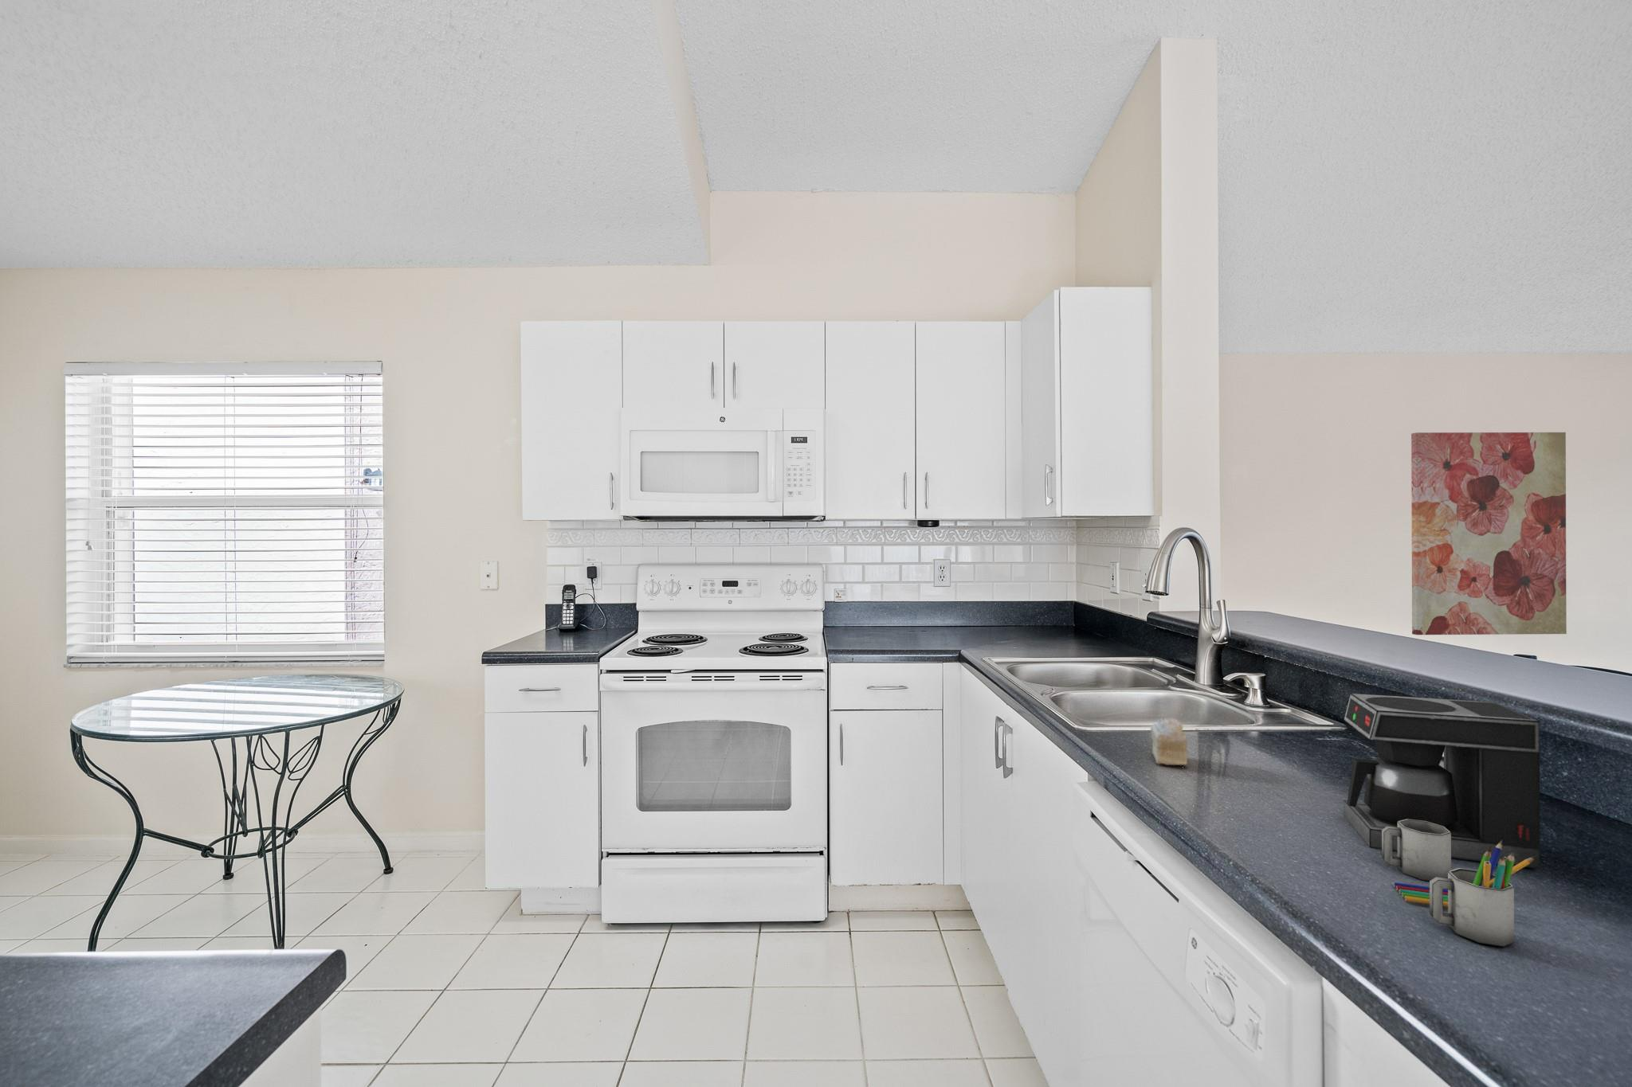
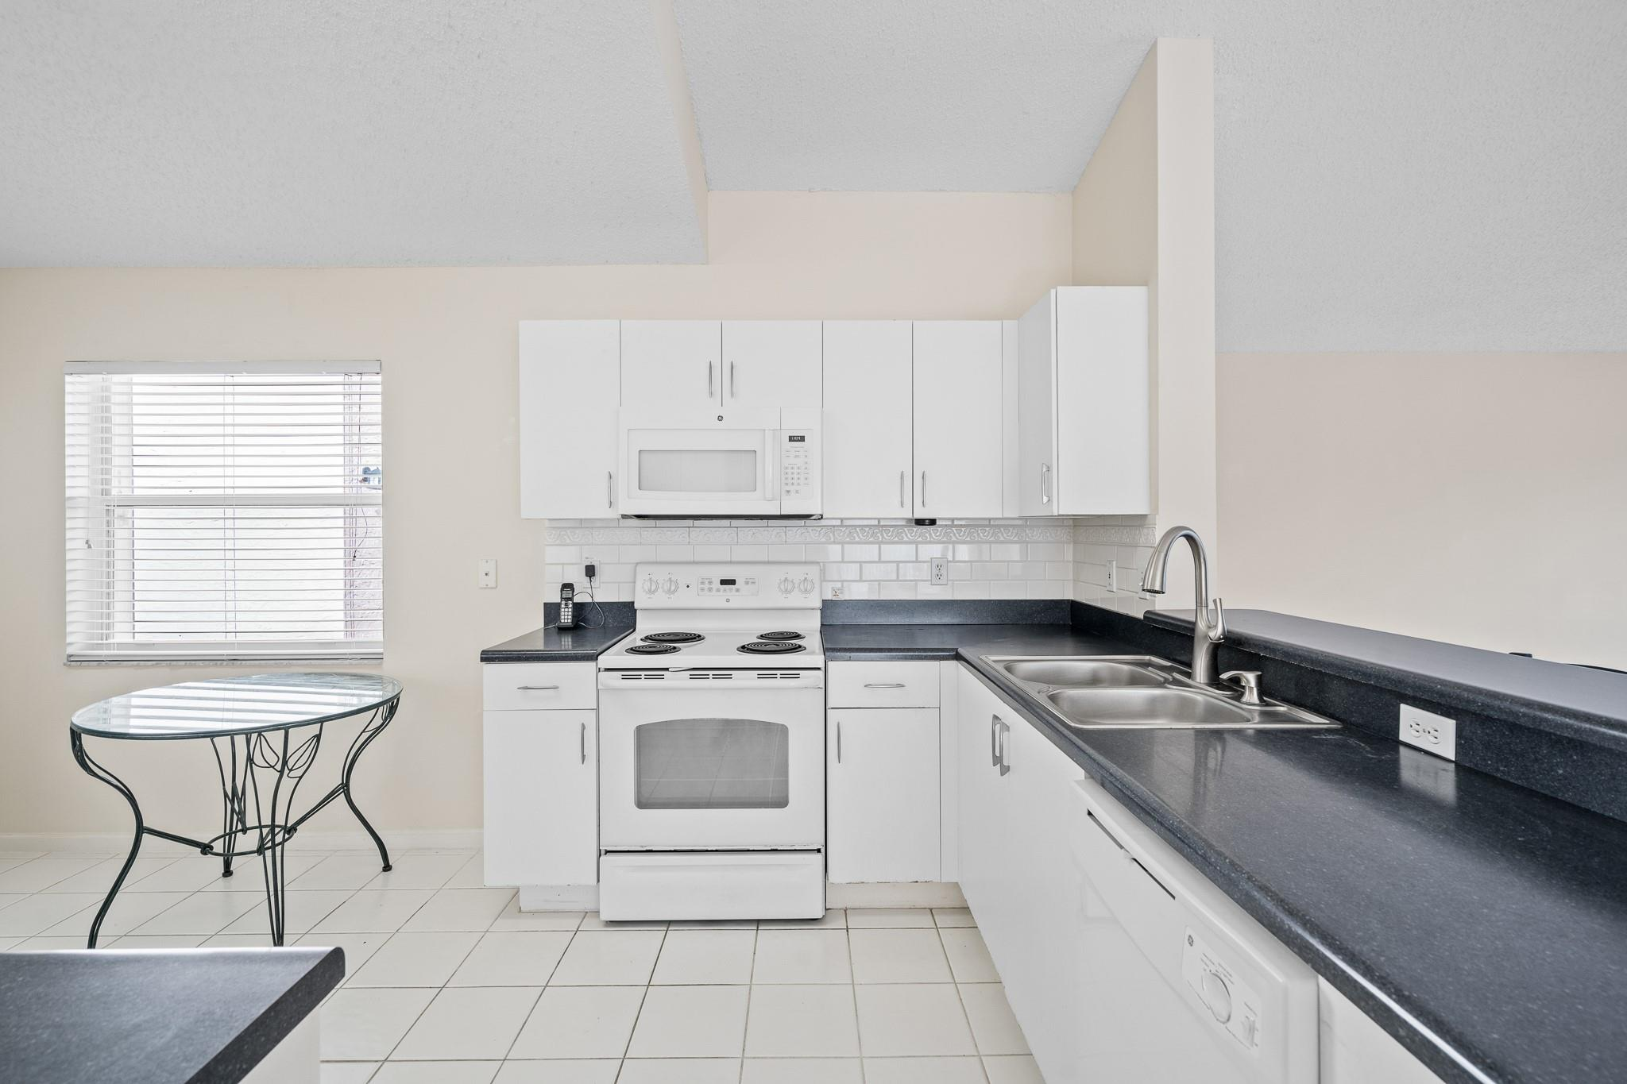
- coffee maker [1343,693,1540,947]
- wall art [1410,432,1568,636]
- cake slice [1150,717,1188,766]
